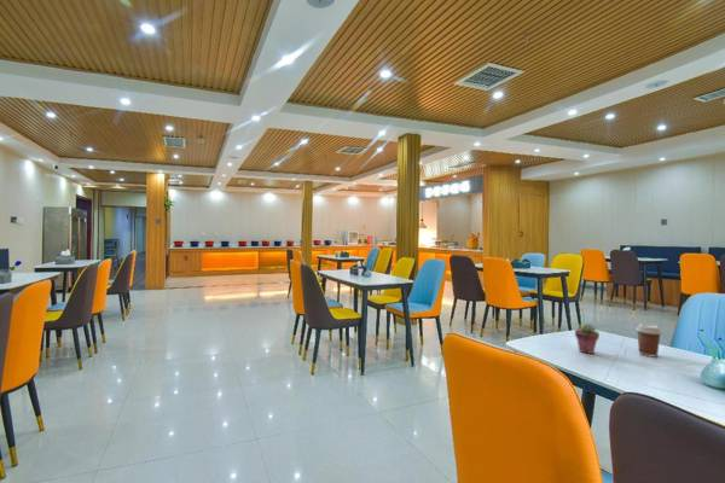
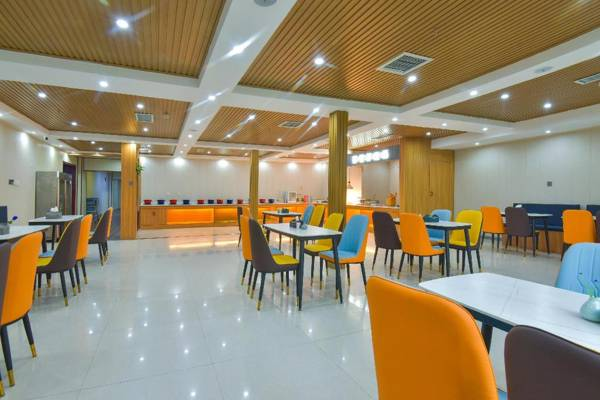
- coffee cup [634,322,663,357]
- potted succulent [574,322,601,355]
